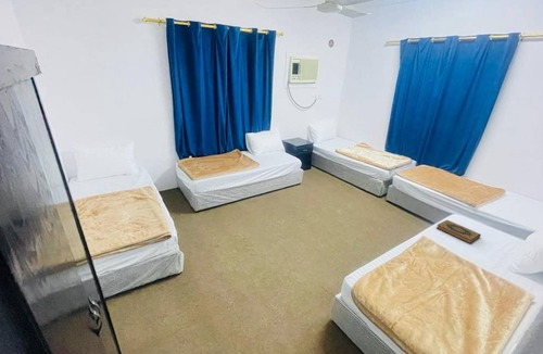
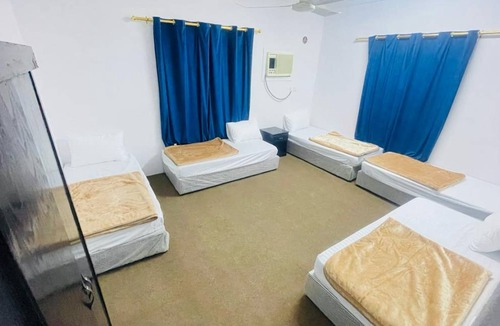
- hardback book [435,219,482,244]
